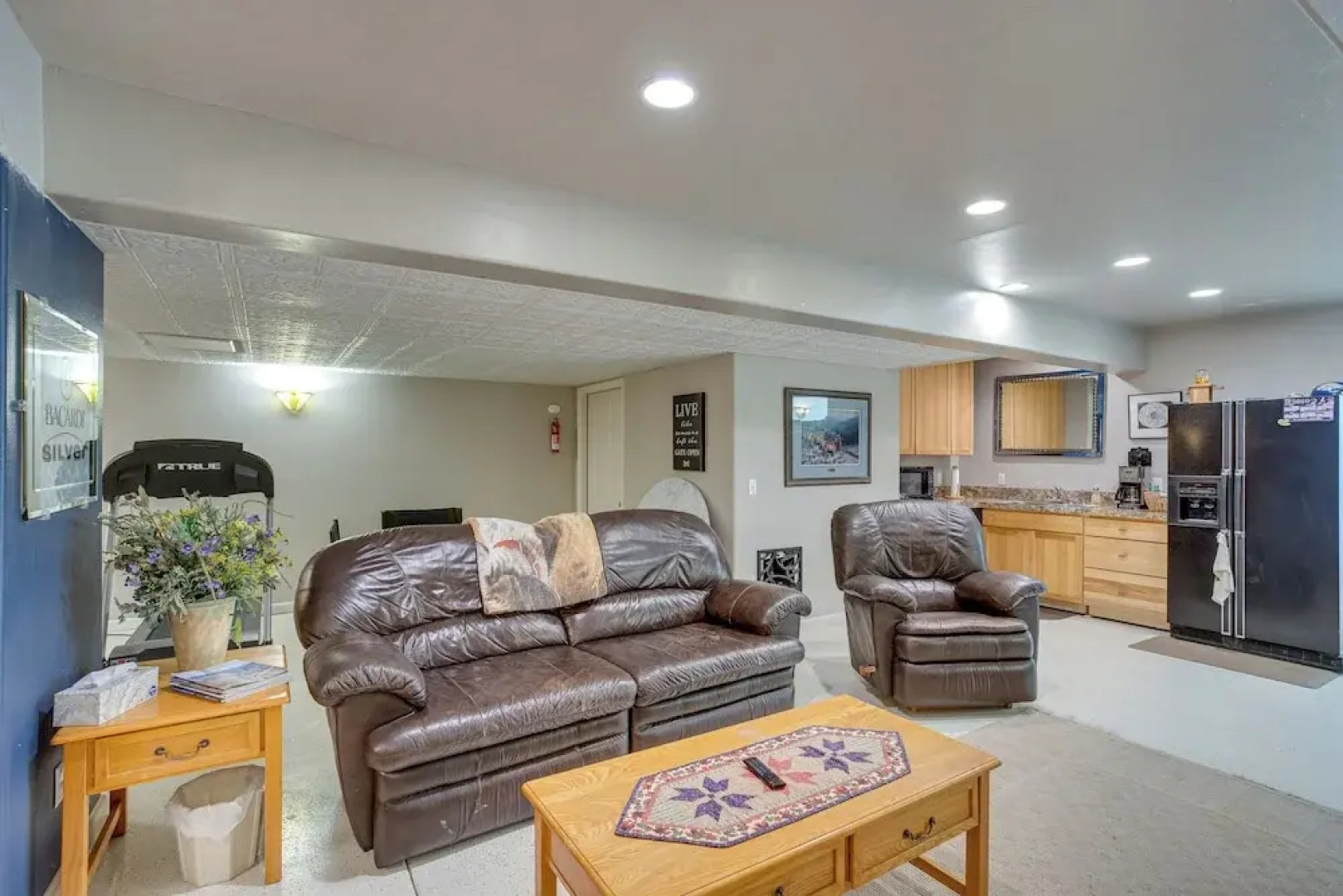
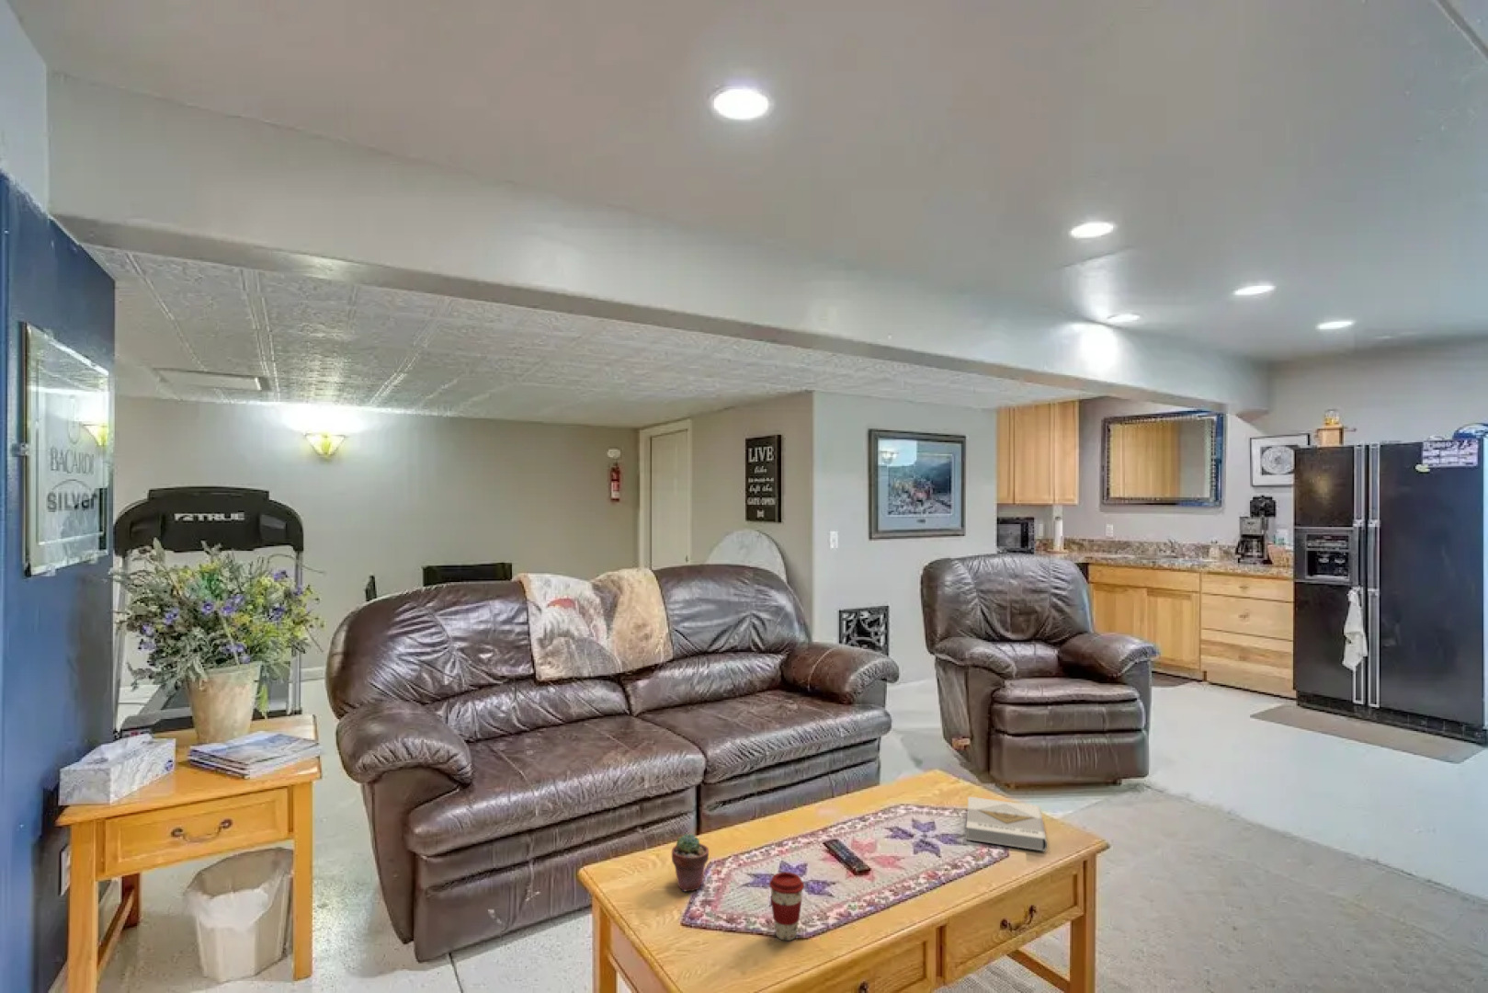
+ coffee cup [768,871,805,942]
+ book [965,796,1048,852]
+ potted succulent [671,833,709,893]
